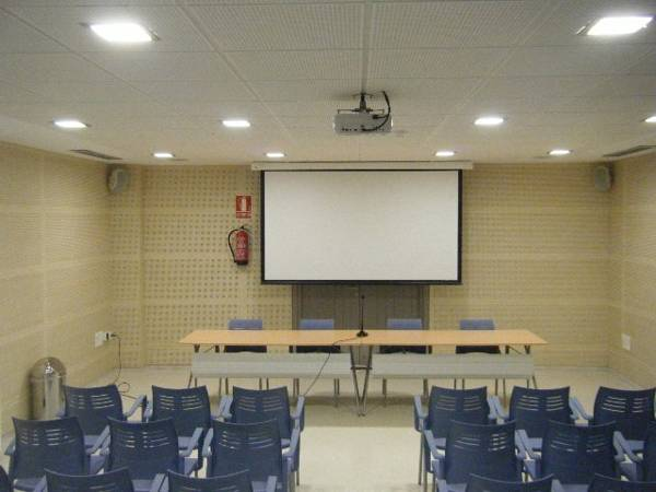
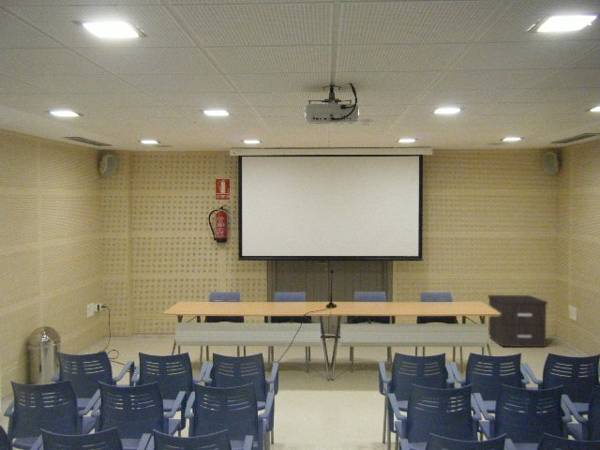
+ nightstand [487,294,549,348]
